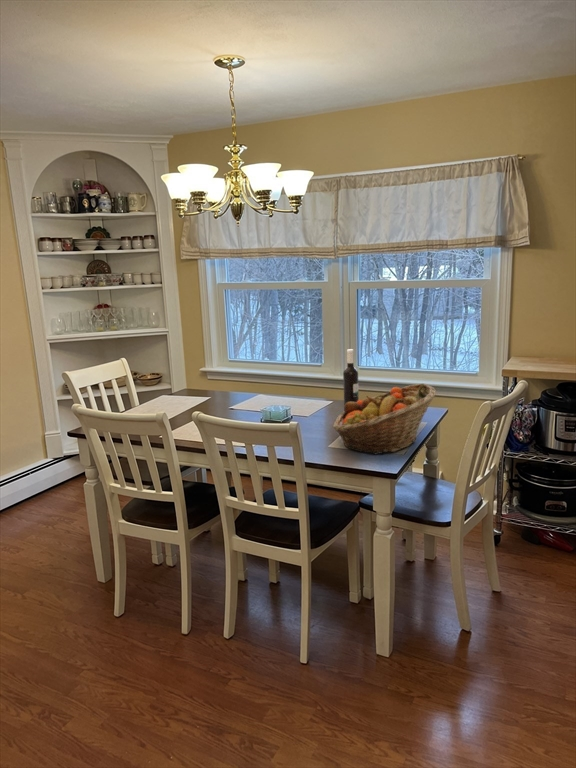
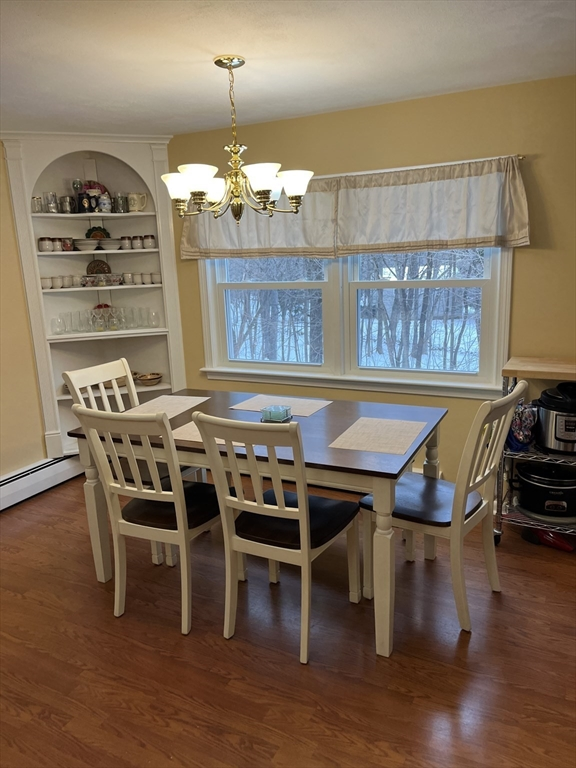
- fruit basket [332,383,437,455]
- wine bottle [342,348,360,411]
